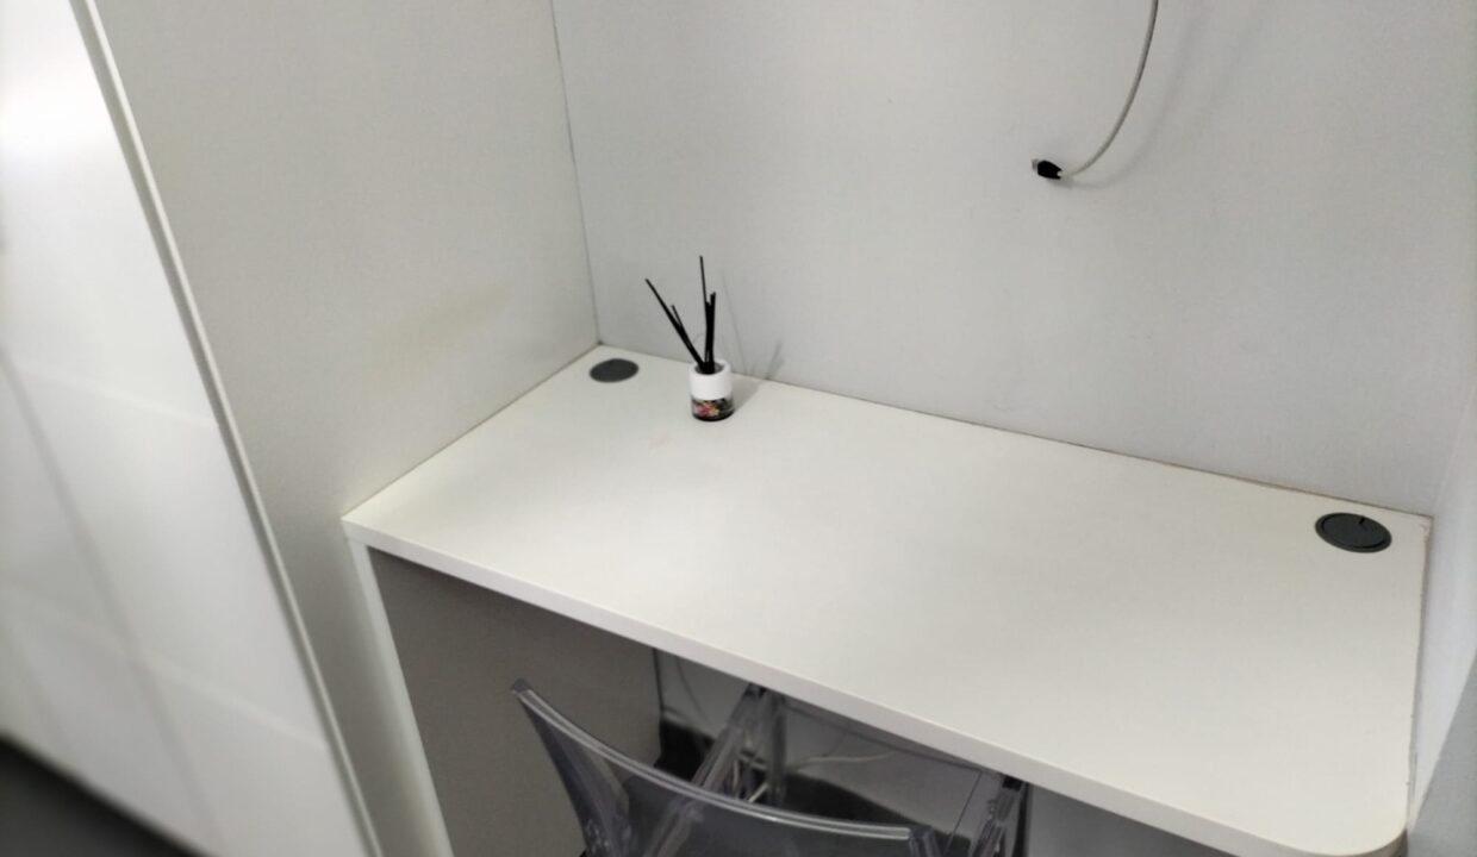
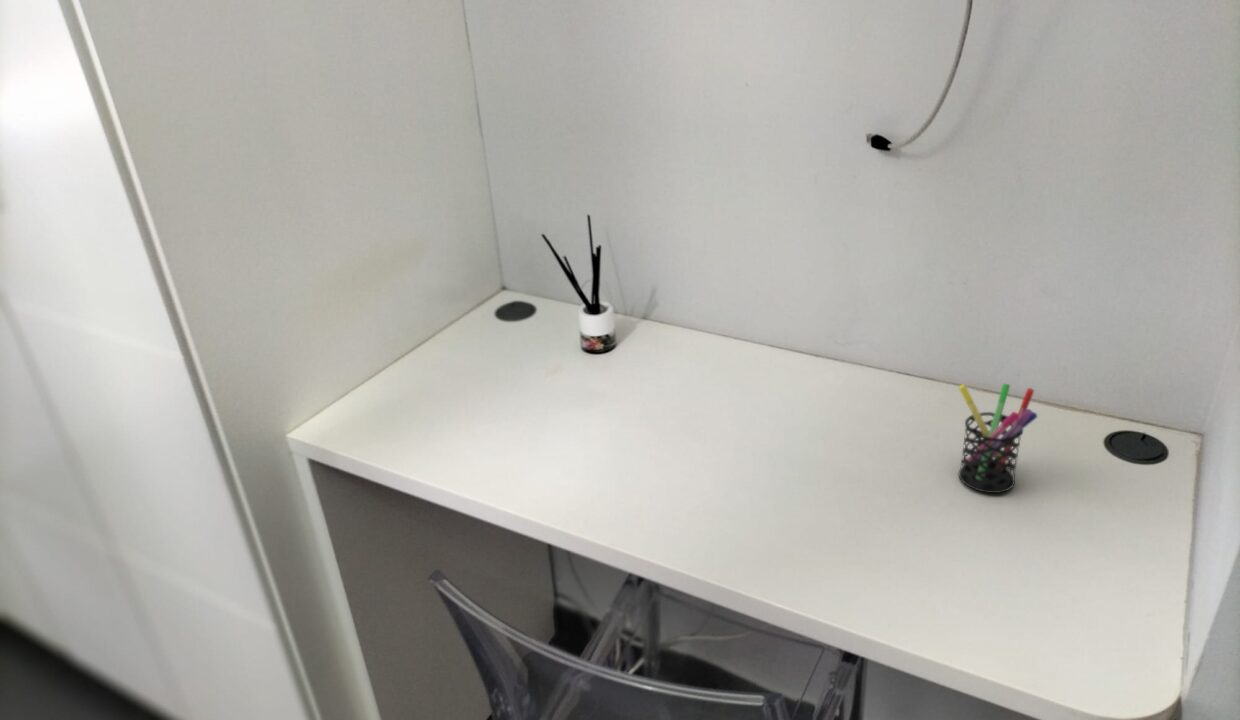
+ pen holder [958,382,1038,494]
